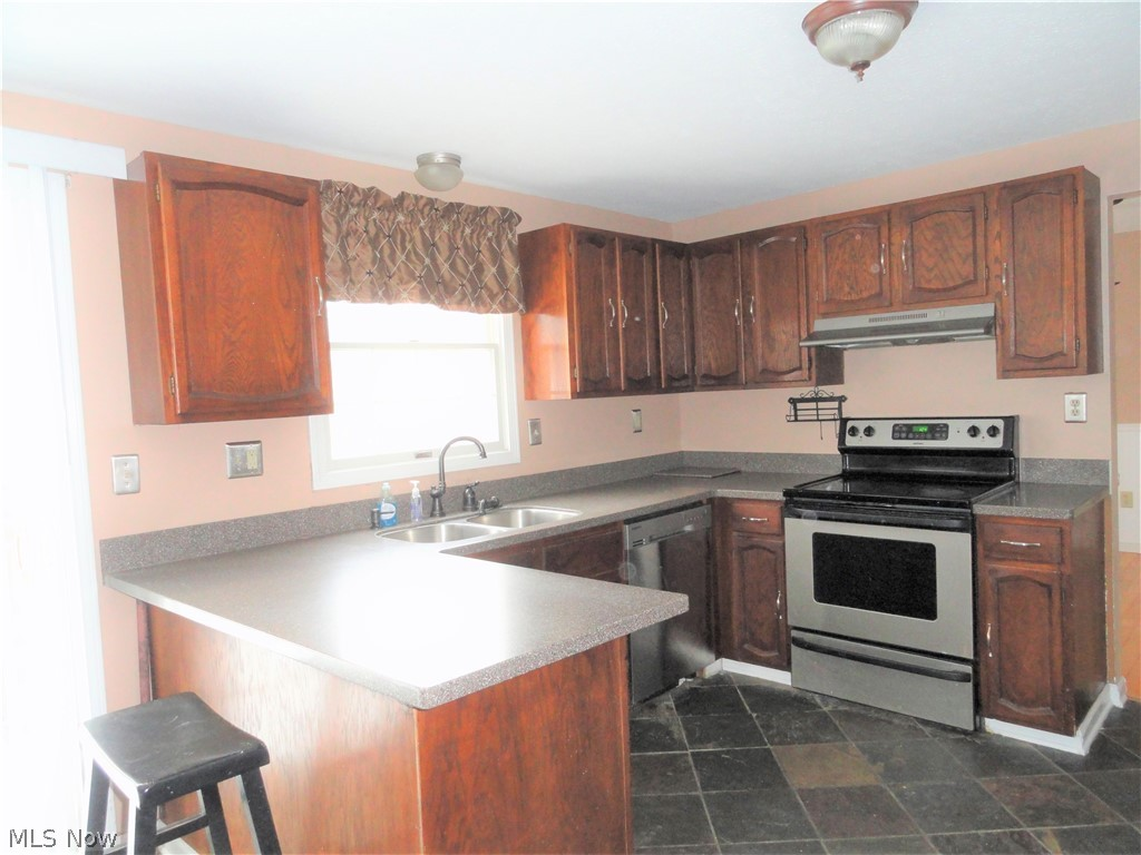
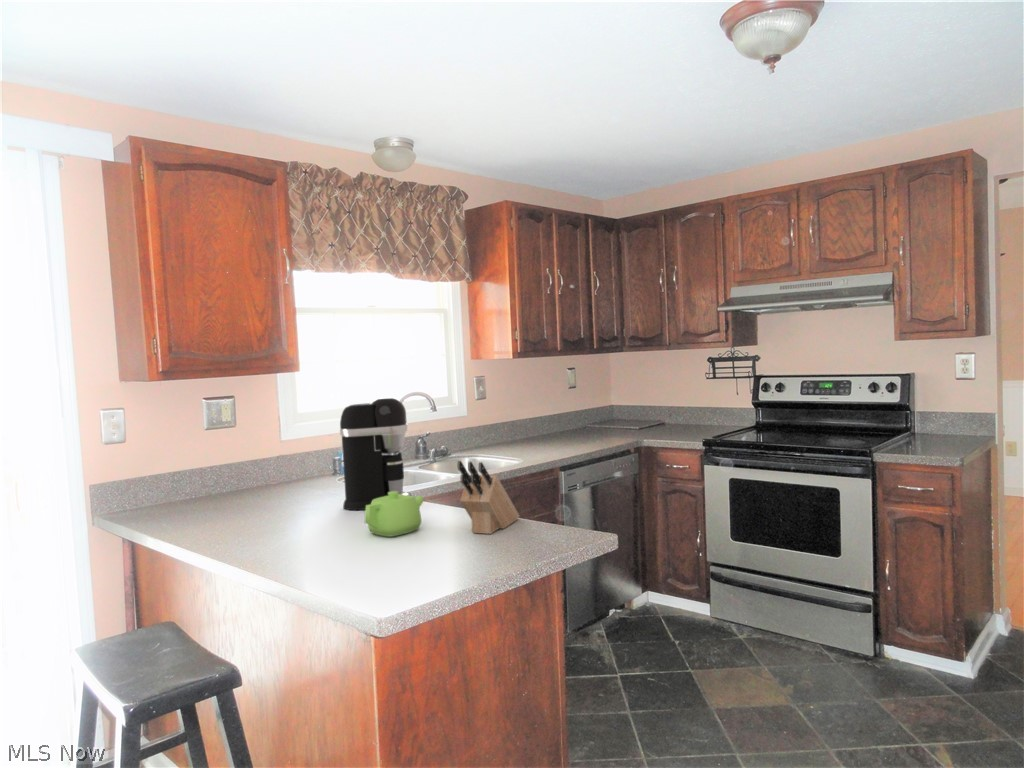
+ coffee maker [339,396,412,511]
+ knife block [457,460,521,535]
+ teapot [364,491,425,538]
